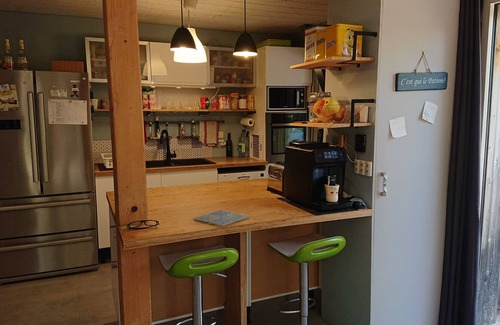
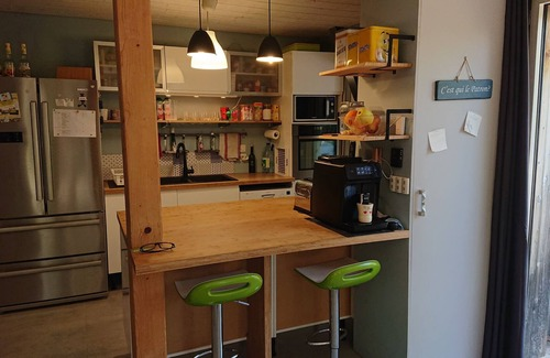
- drink coaster [192,209,250,227]
